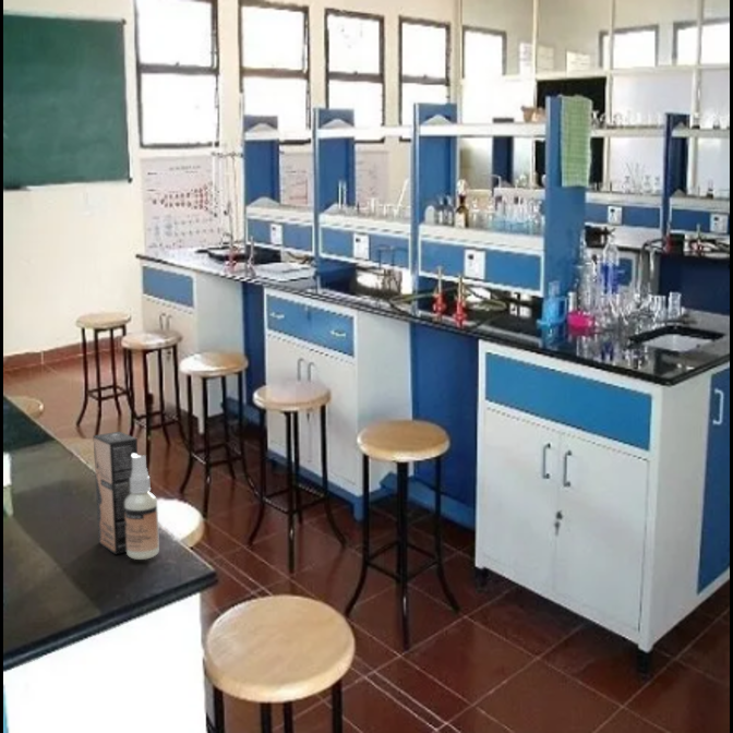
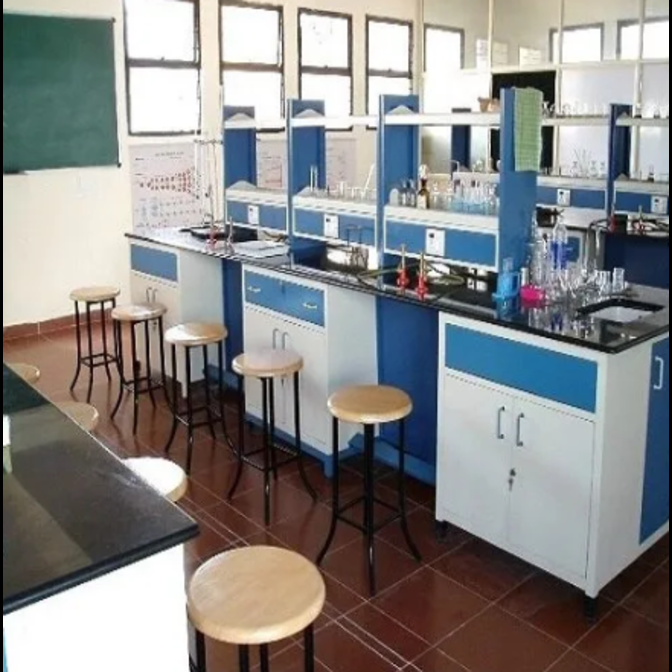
- spray bottle [93,431,160,561]
